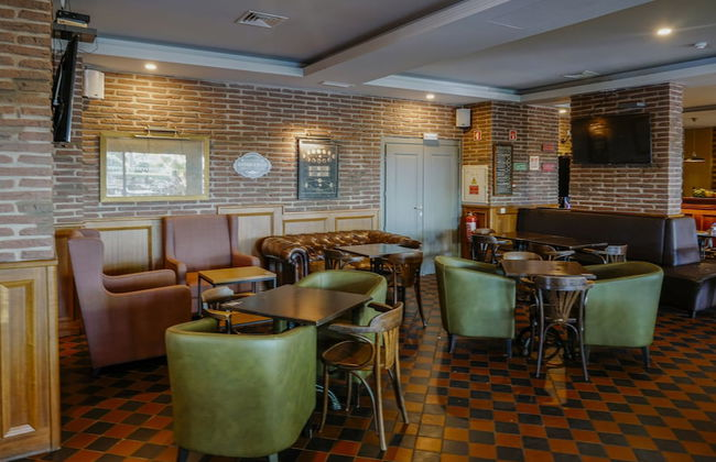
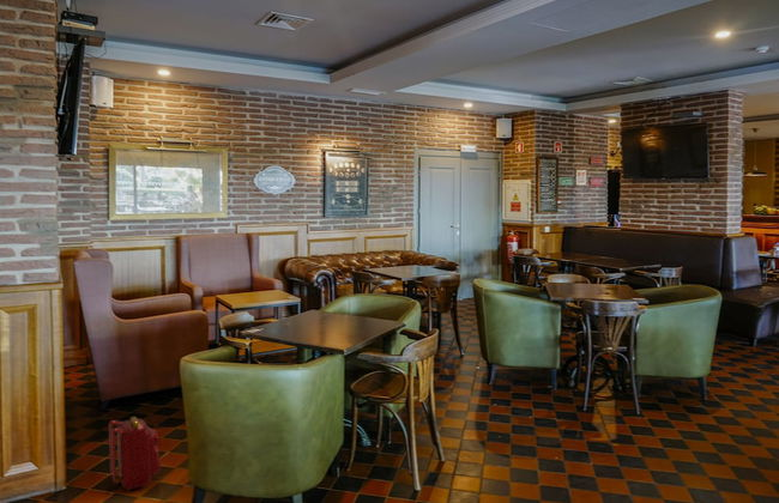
+ backpack [108,416,162,491]
